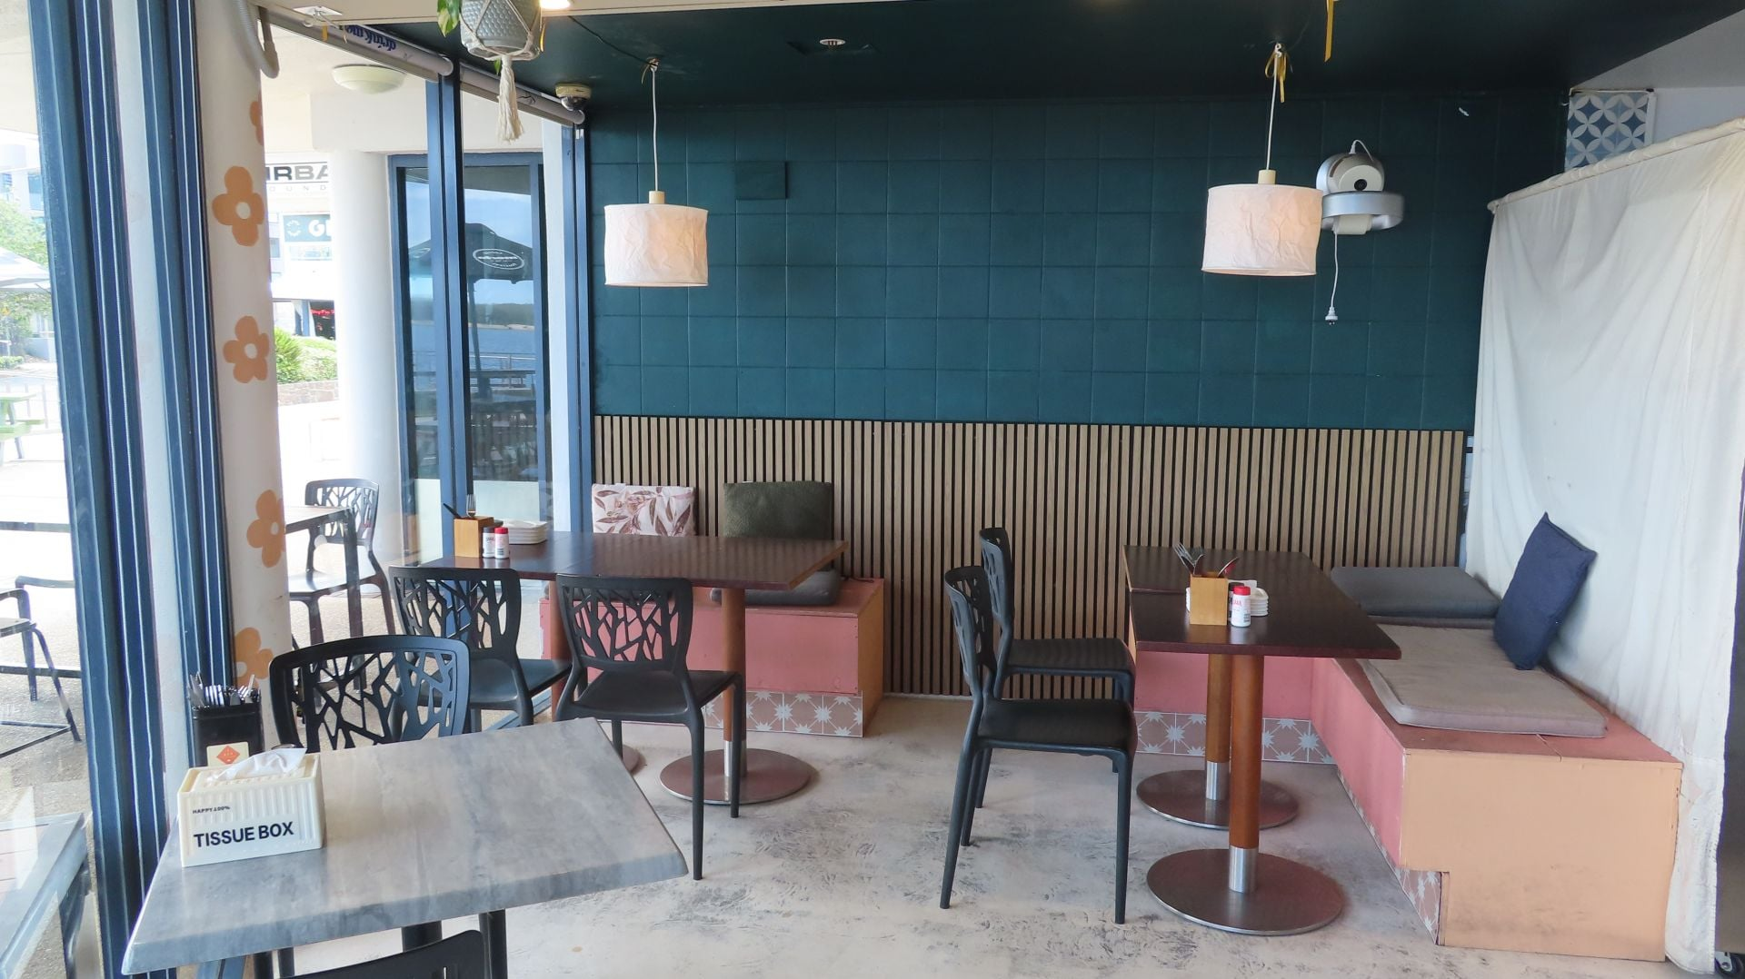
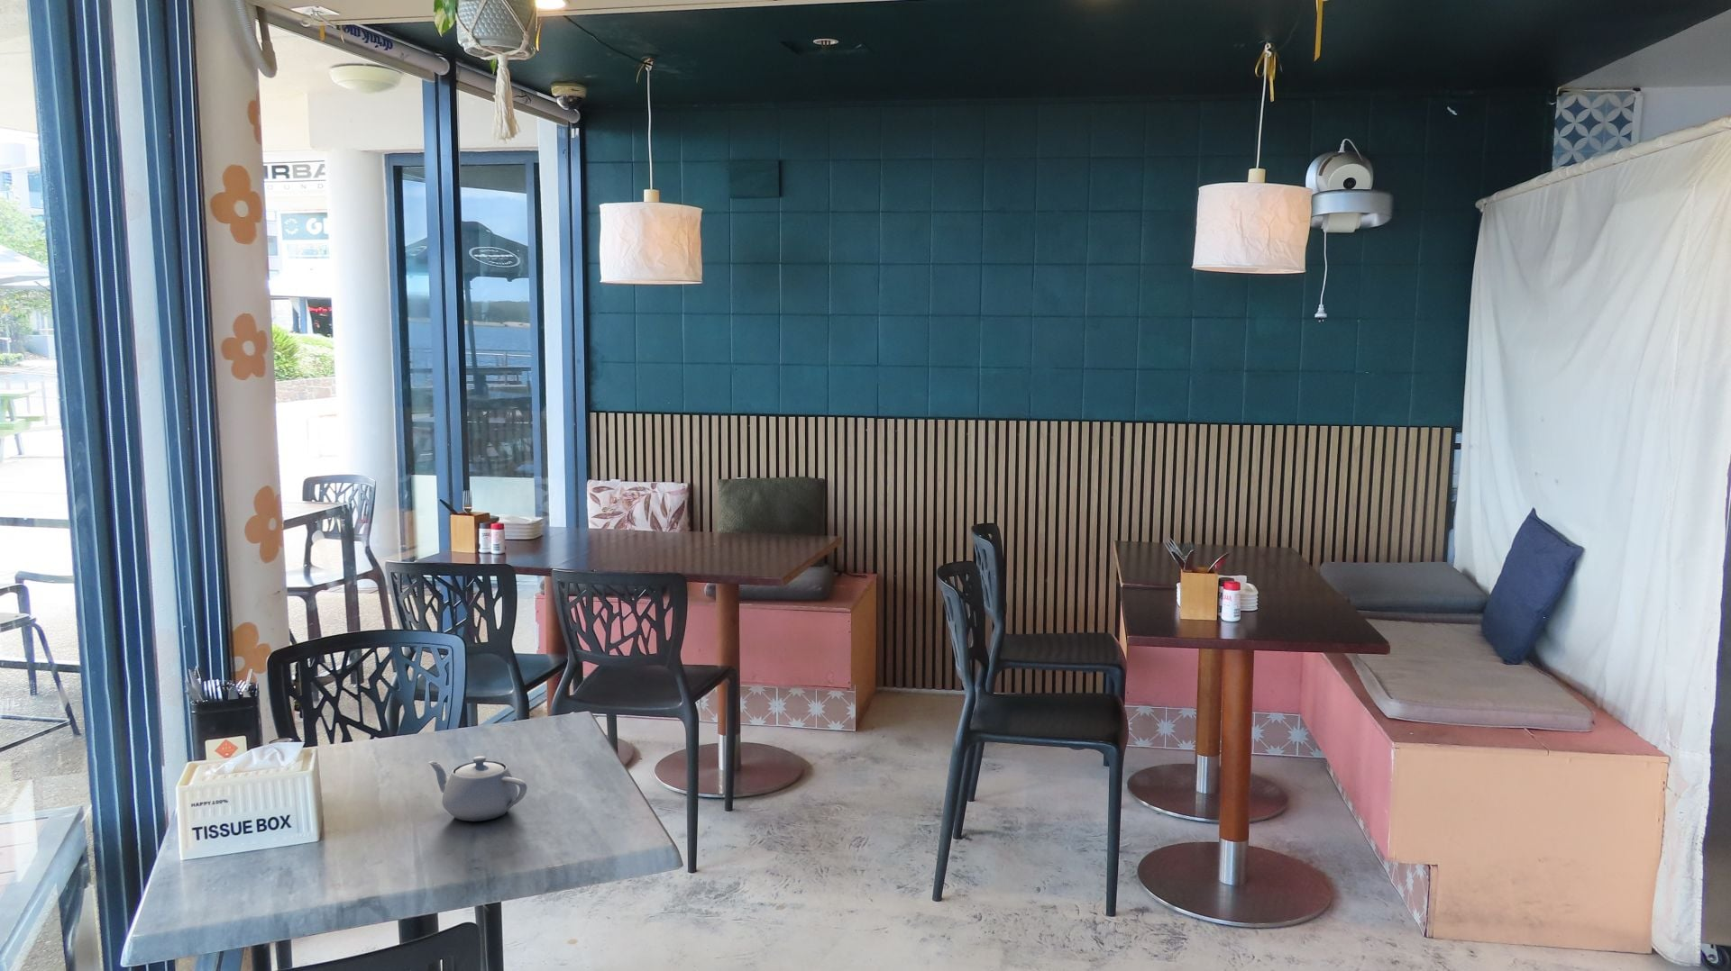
+ teapot [428,756,528,822]
